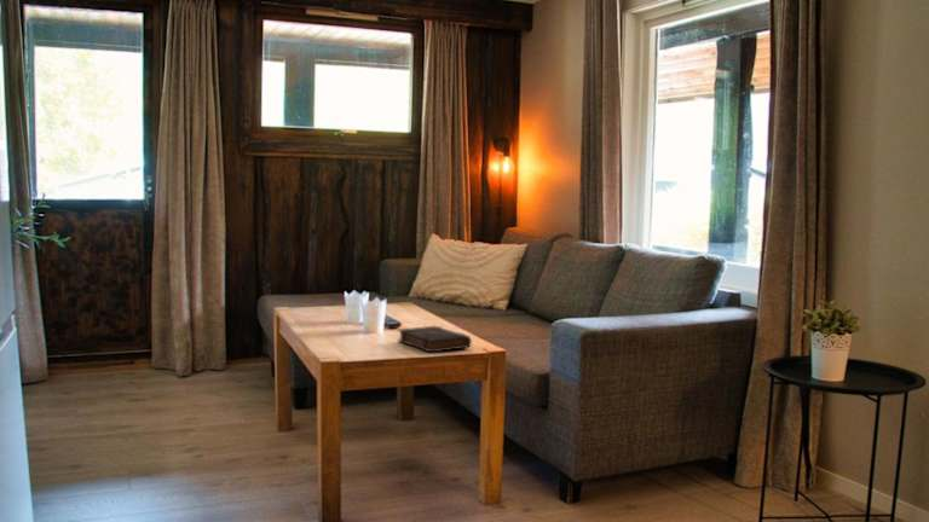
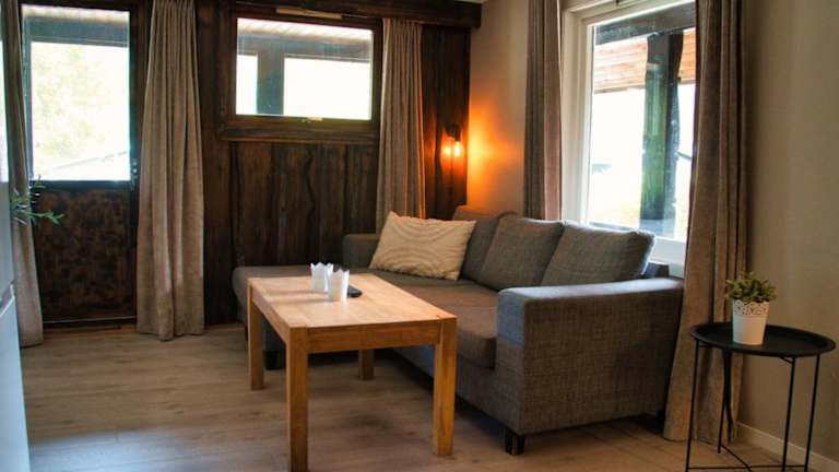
- book [397,325,473,354]
